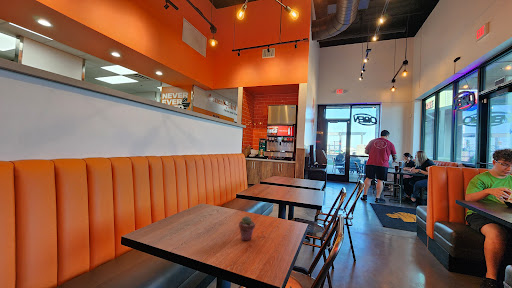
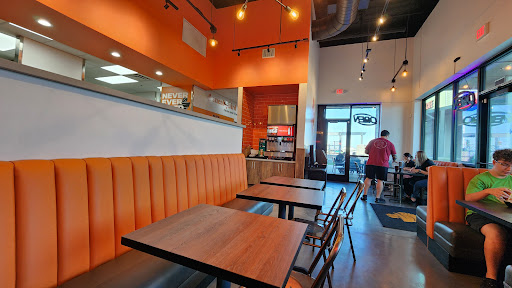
- potted succulent [238,215,256,242]
